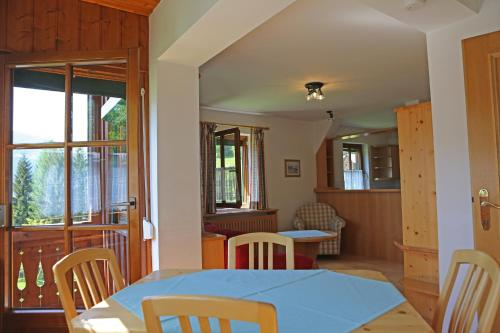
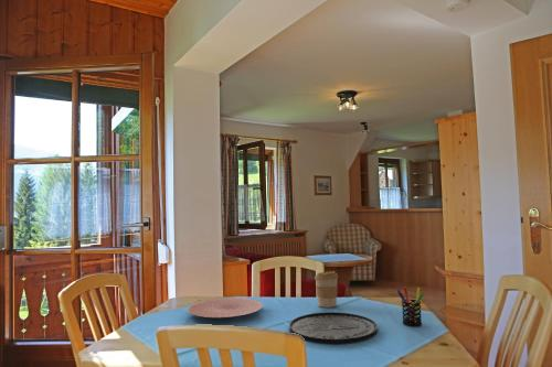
+ pen holder [395,285,425,327]
+ plate [187,296,264,319]
+ coffee cup [314,270,339,309]
+ plate [288,311,379,345]
